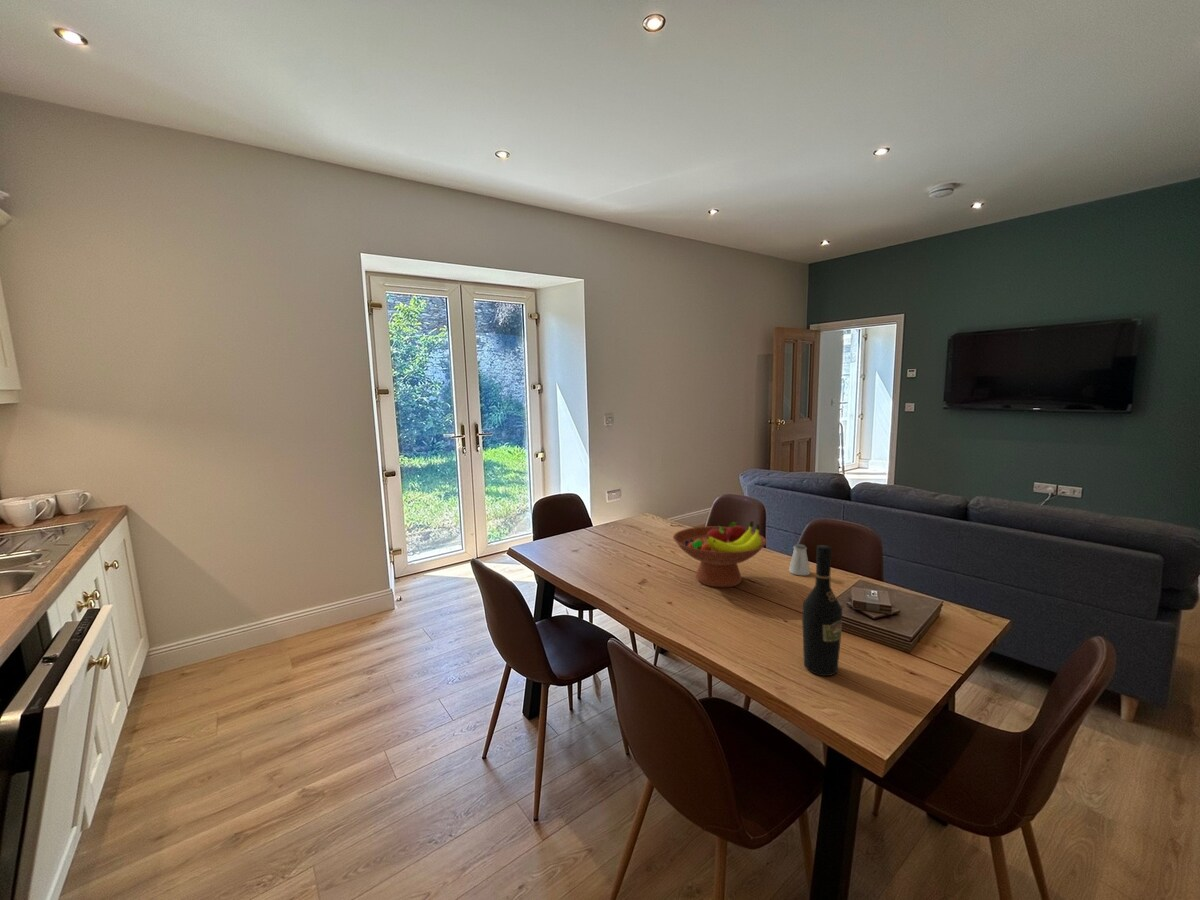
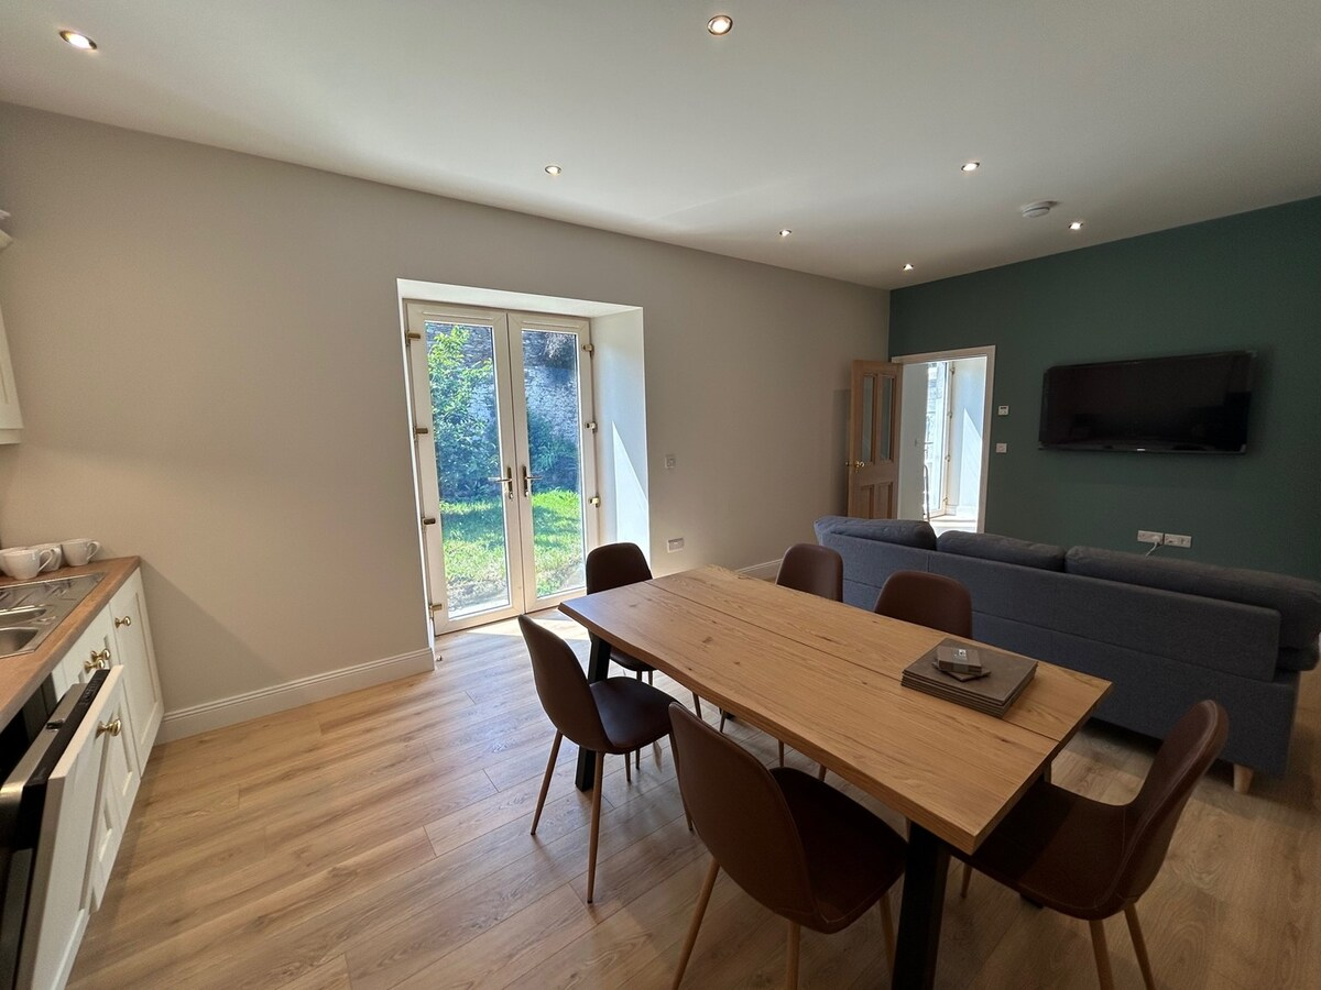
- fruit bowl [672,520,768,589]
- wine bottle [801,544,843,677]
- saltshaker [788,543,811,576]
